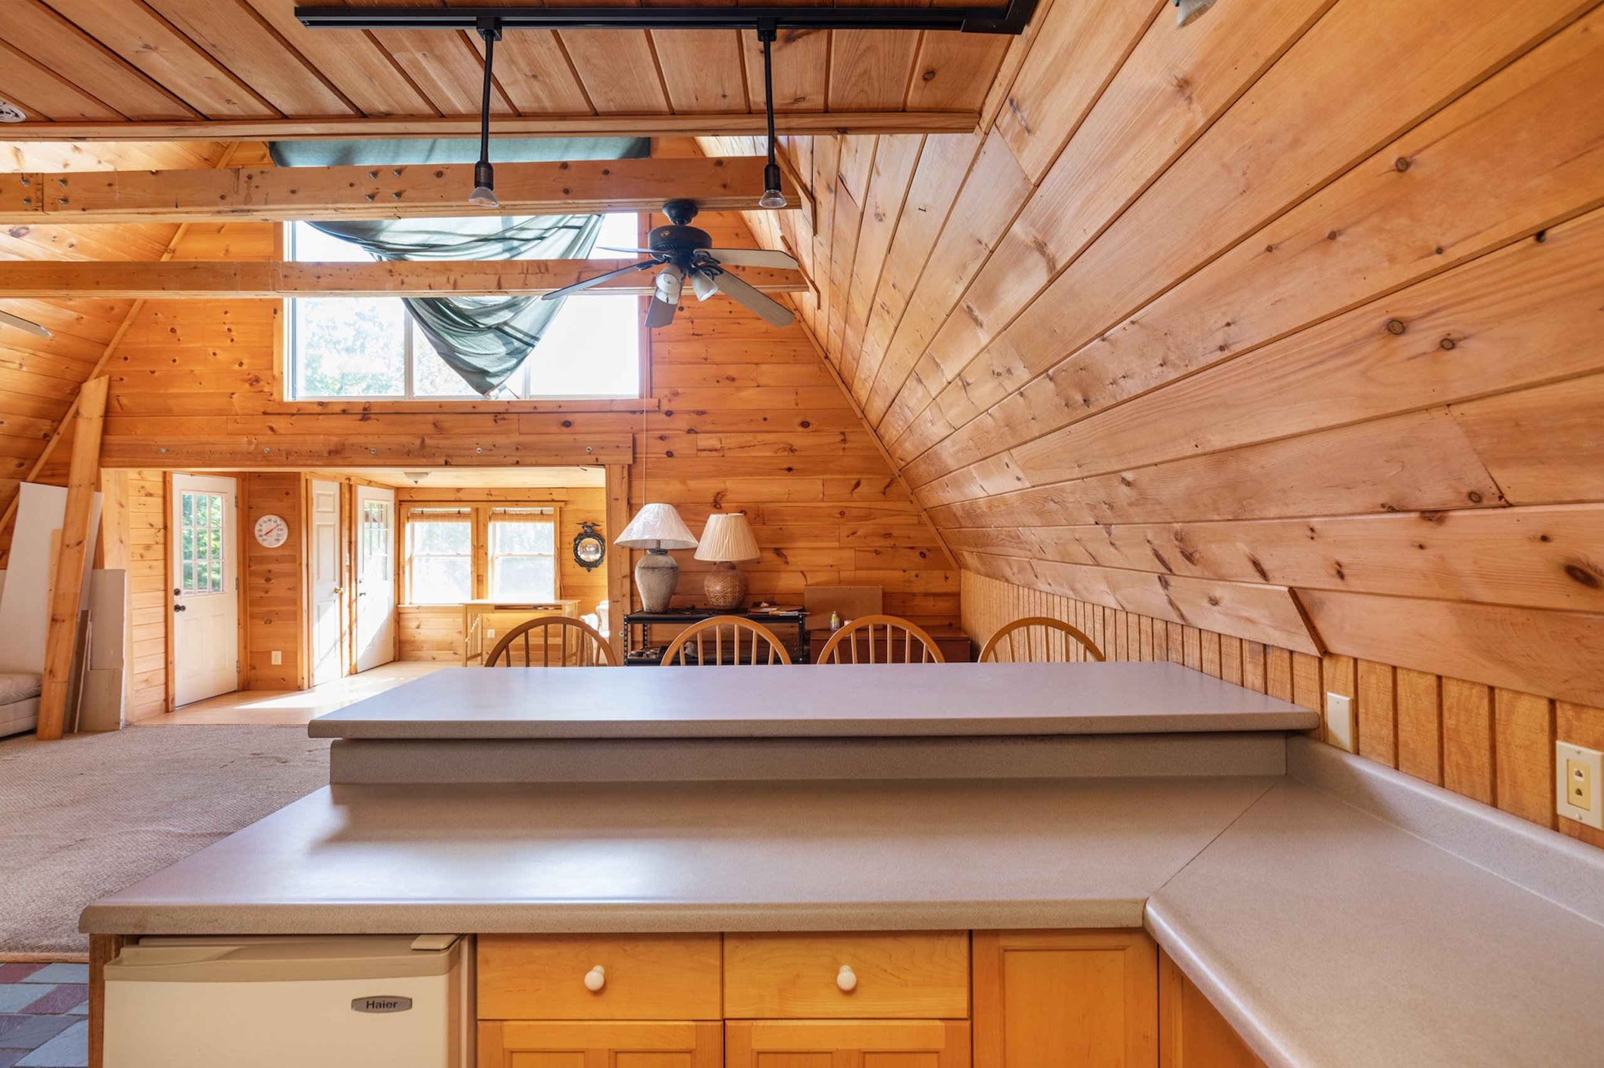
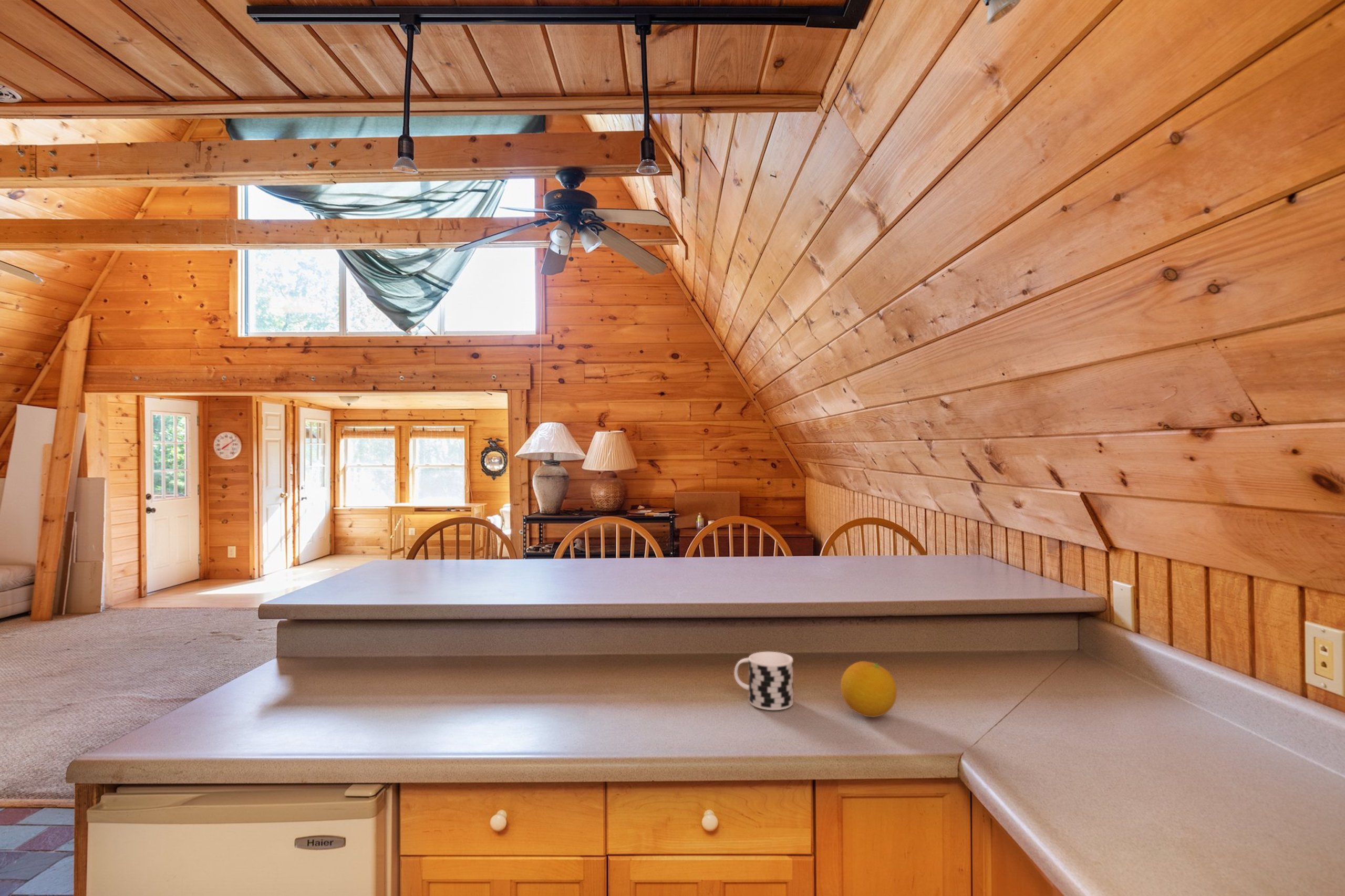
+ cup [733,651,794,711]
+ fruit [840,661,897,718]
